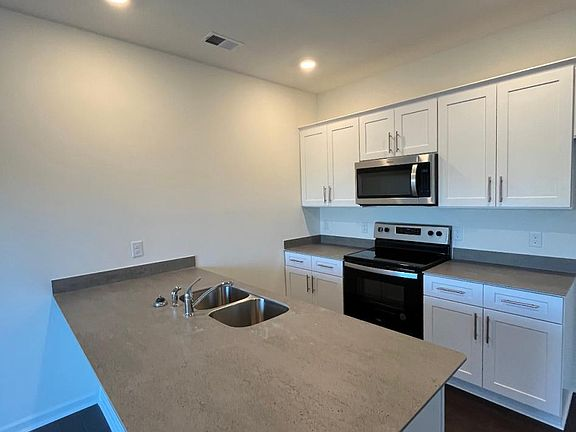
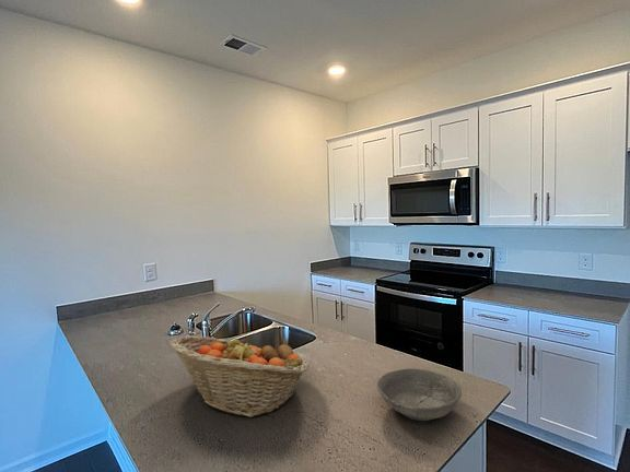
+ bowl [376,367,463,422]
+ fruit basket [170,335,310,418]
